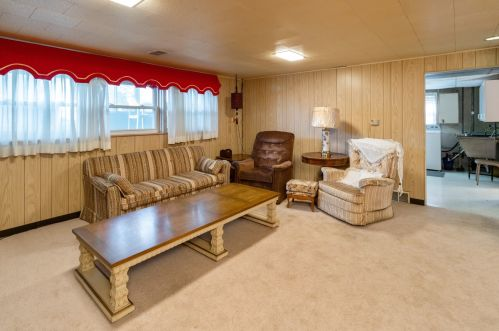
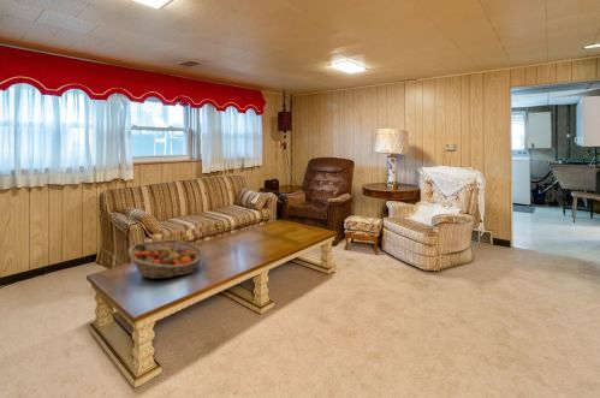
+ fruit basket [127,239,206,280]
